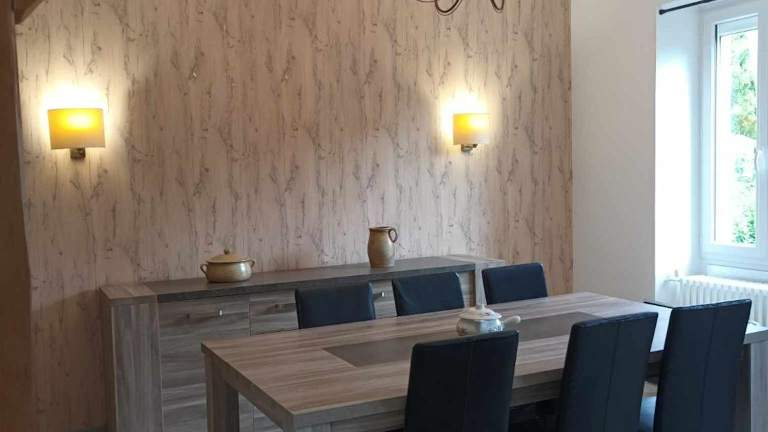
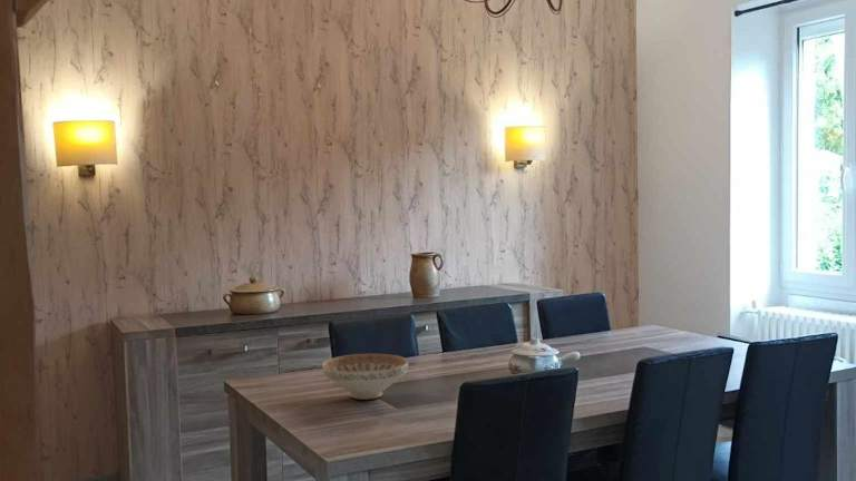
+ decorative bowl [321,353,409,401]
